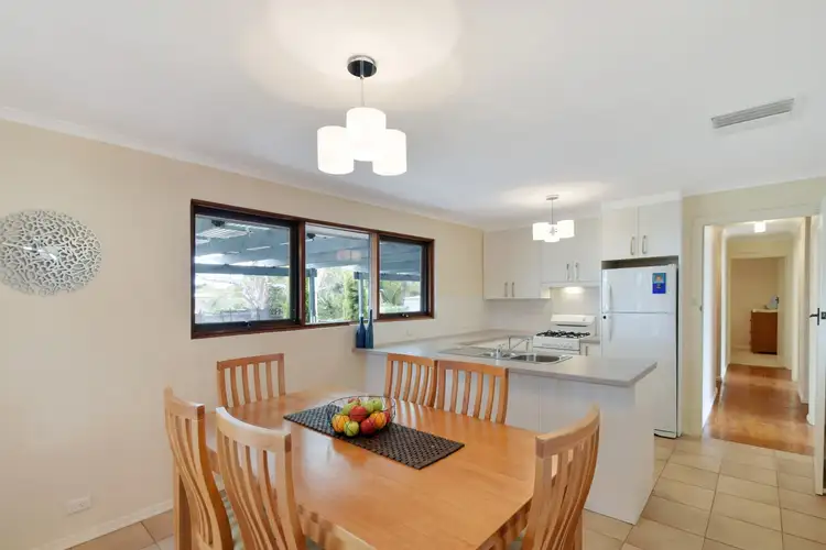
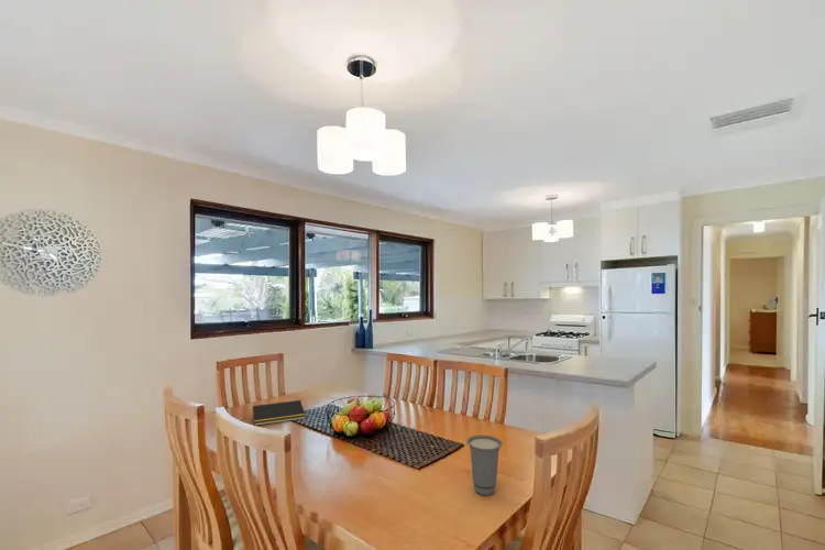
+ notepad [251,399,307,427]
+ cup [466,435,504,496]
